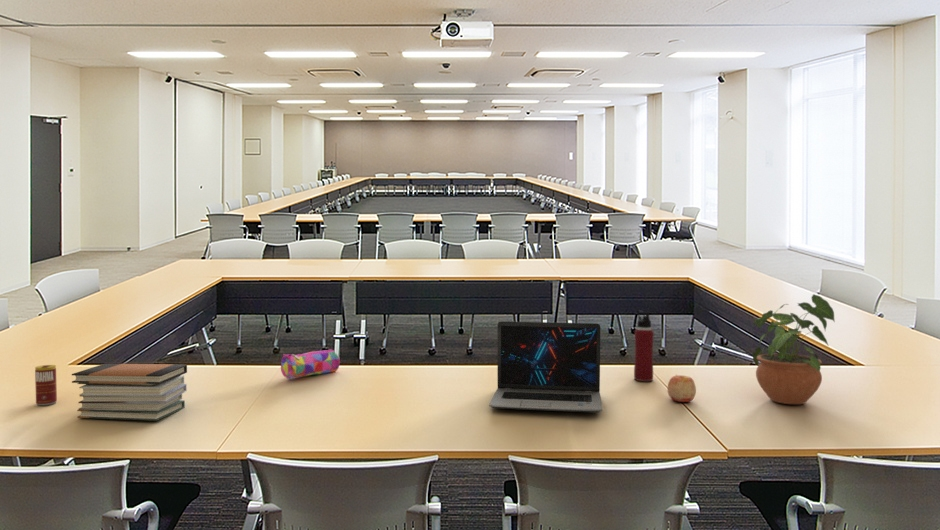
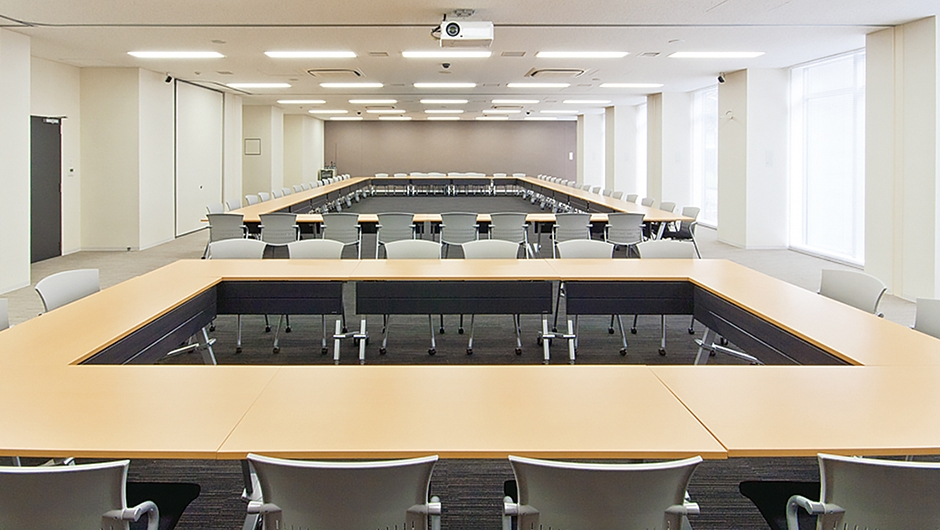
- laptop [488,320,603,413]
- beverage can [34,364,58,406]
- pencil case [280,349,341,379]
- potted plant [752,293,836,405]
- book stack [71,363,188,422]
- apple [666,374,697,403]
- water bottle [633,310,655,382]
